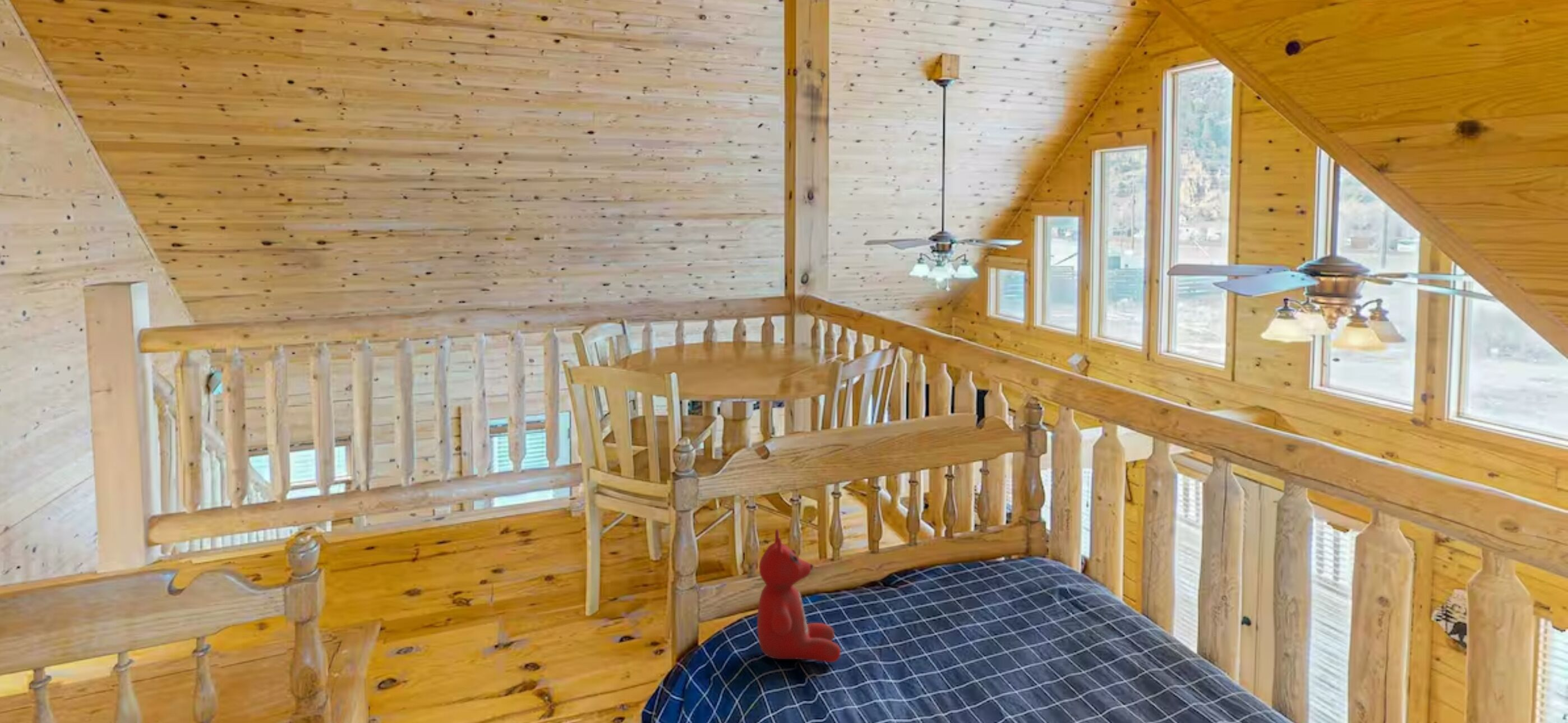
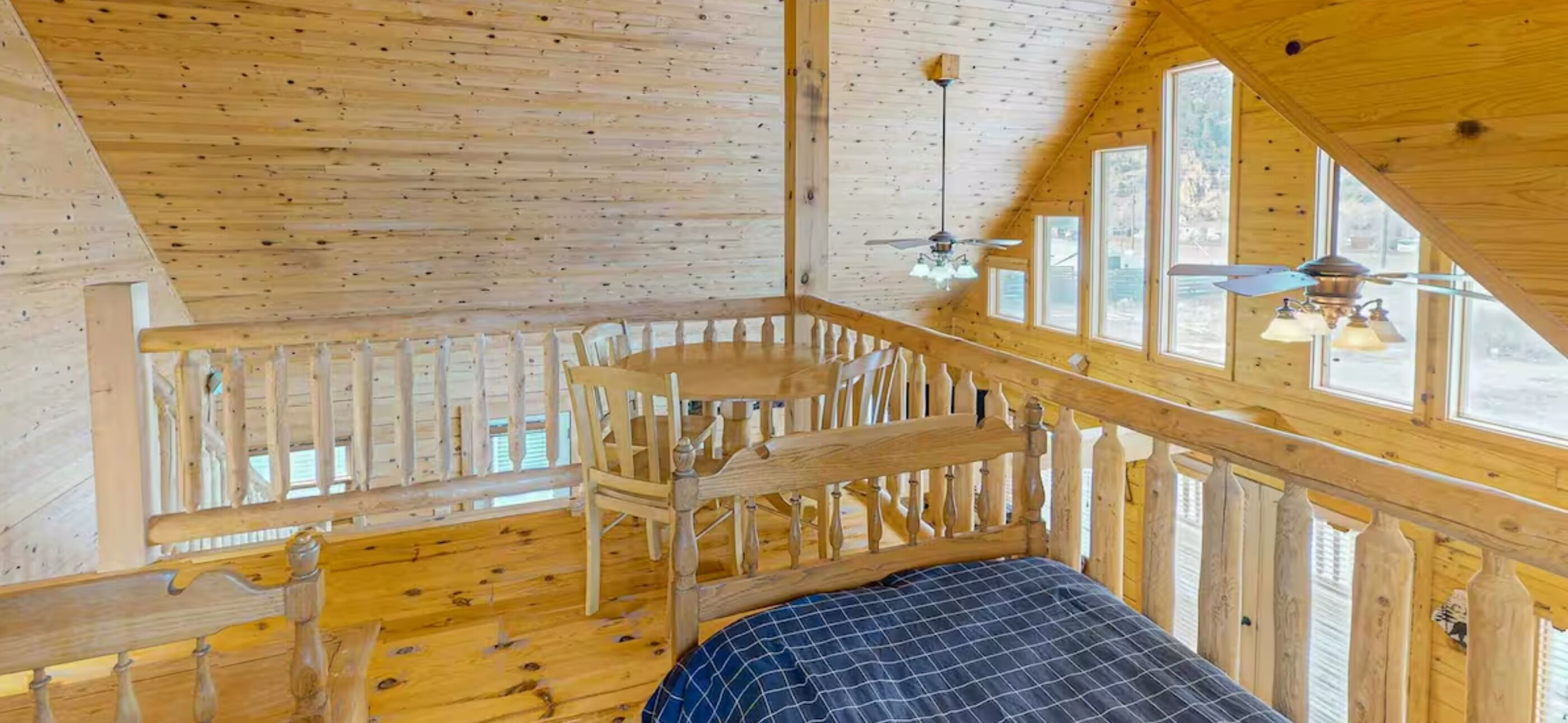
- stuffed bear [757,529,841,663]
